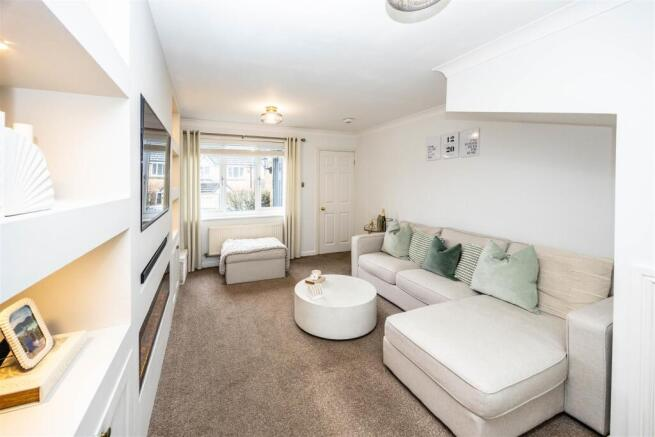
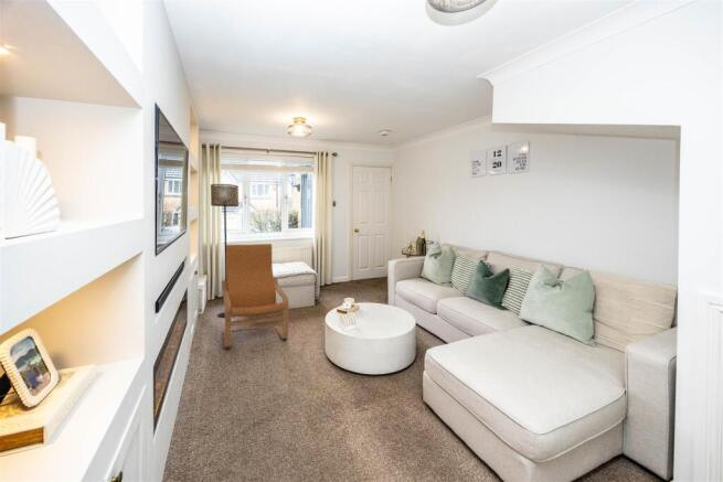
+ floor lamp [210,183,240,318]
+ armchair [221,243,289,350]
